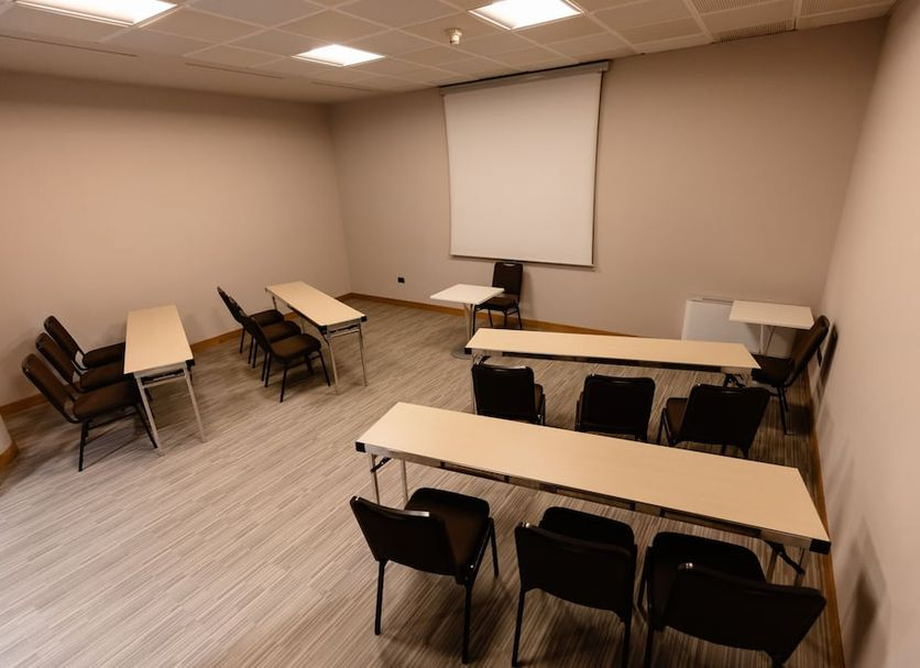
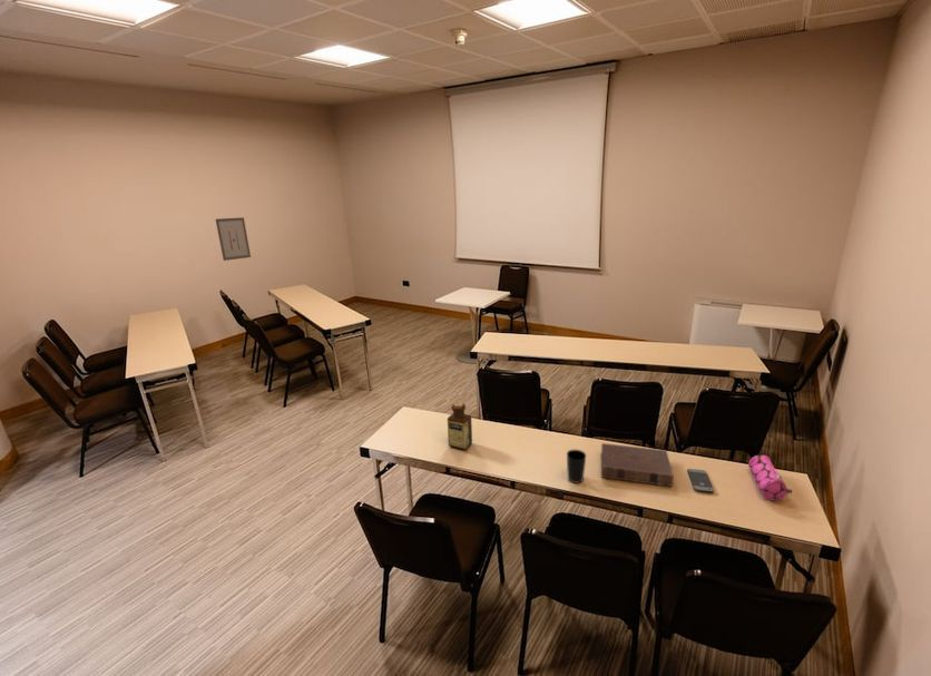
+ pencil case [747,454,793,501]
+ bottle [447,401,473,451]
+ cup [566,449,587,484]
+ smartphone [686,468,715,493]
+ wall art [215,216,252,262]
+ book [600,442,675,488]
